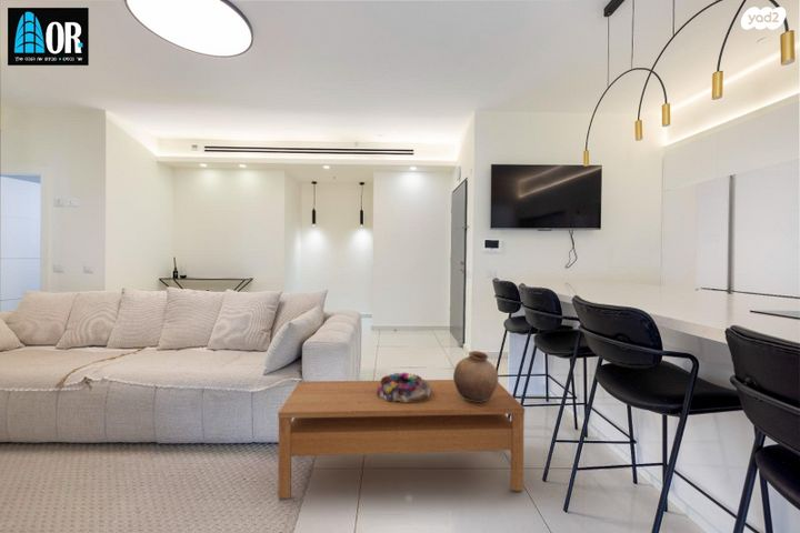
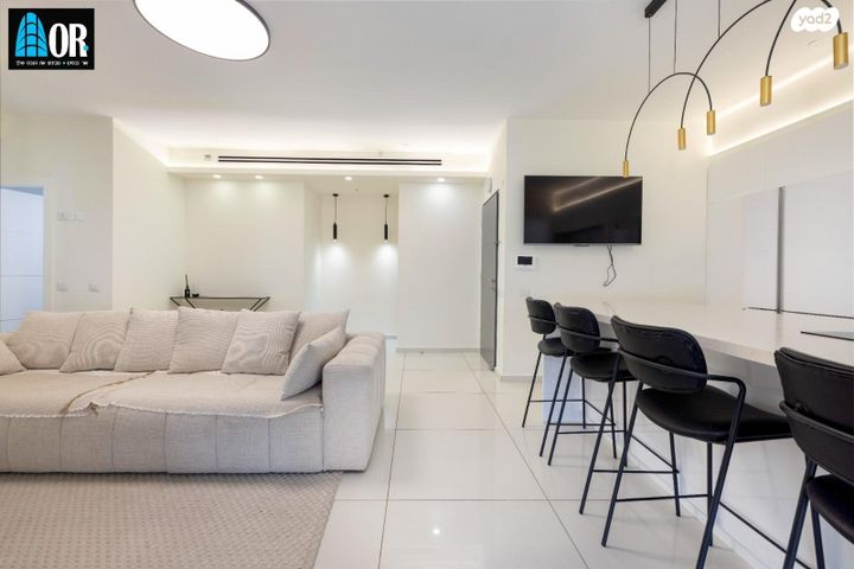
- pottery [452,350,500,402]
- coffee table [277,379,526,500]
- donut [377,372,431,403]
